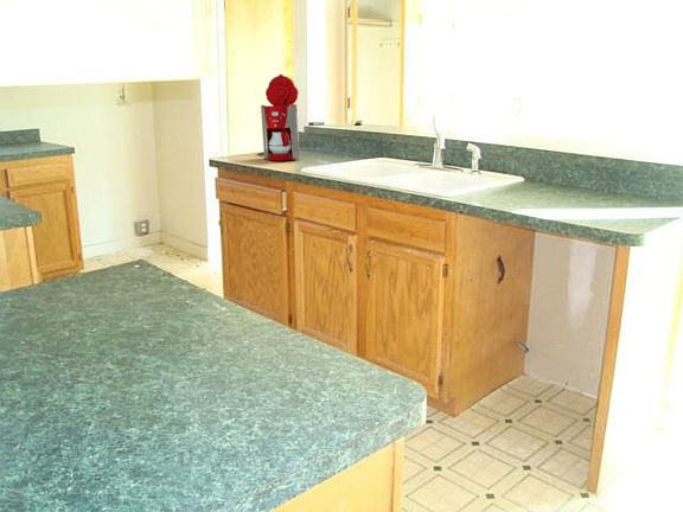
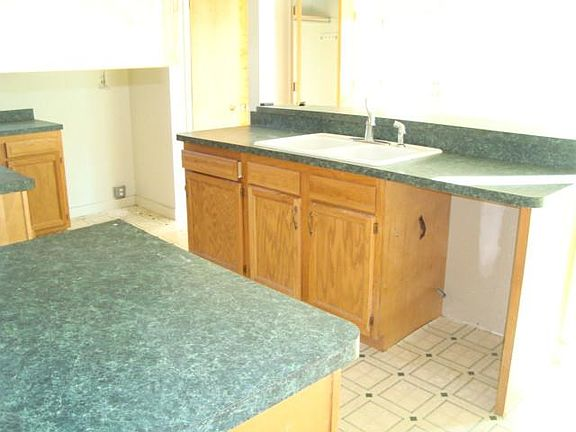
- coffee maker [257,73,301,161]
